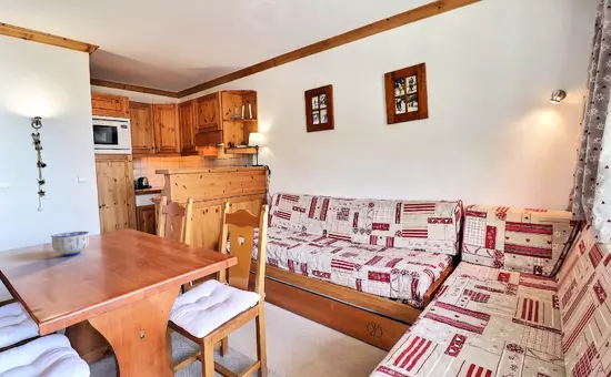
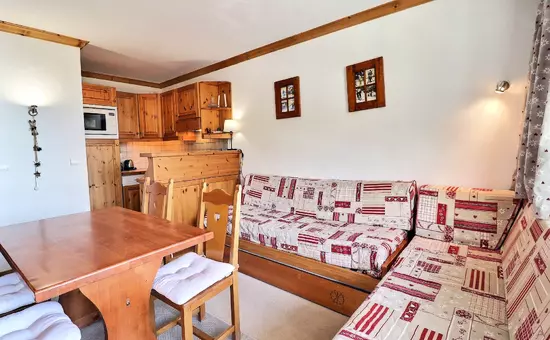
- bowl [50,231,90,257]
